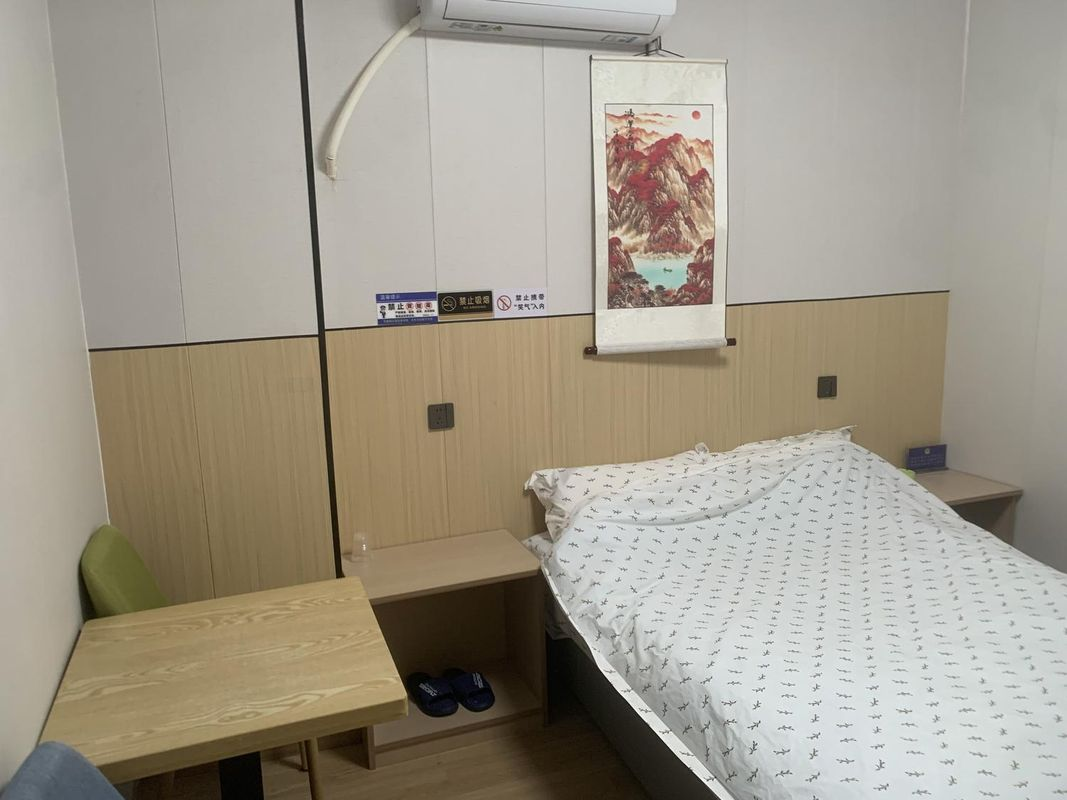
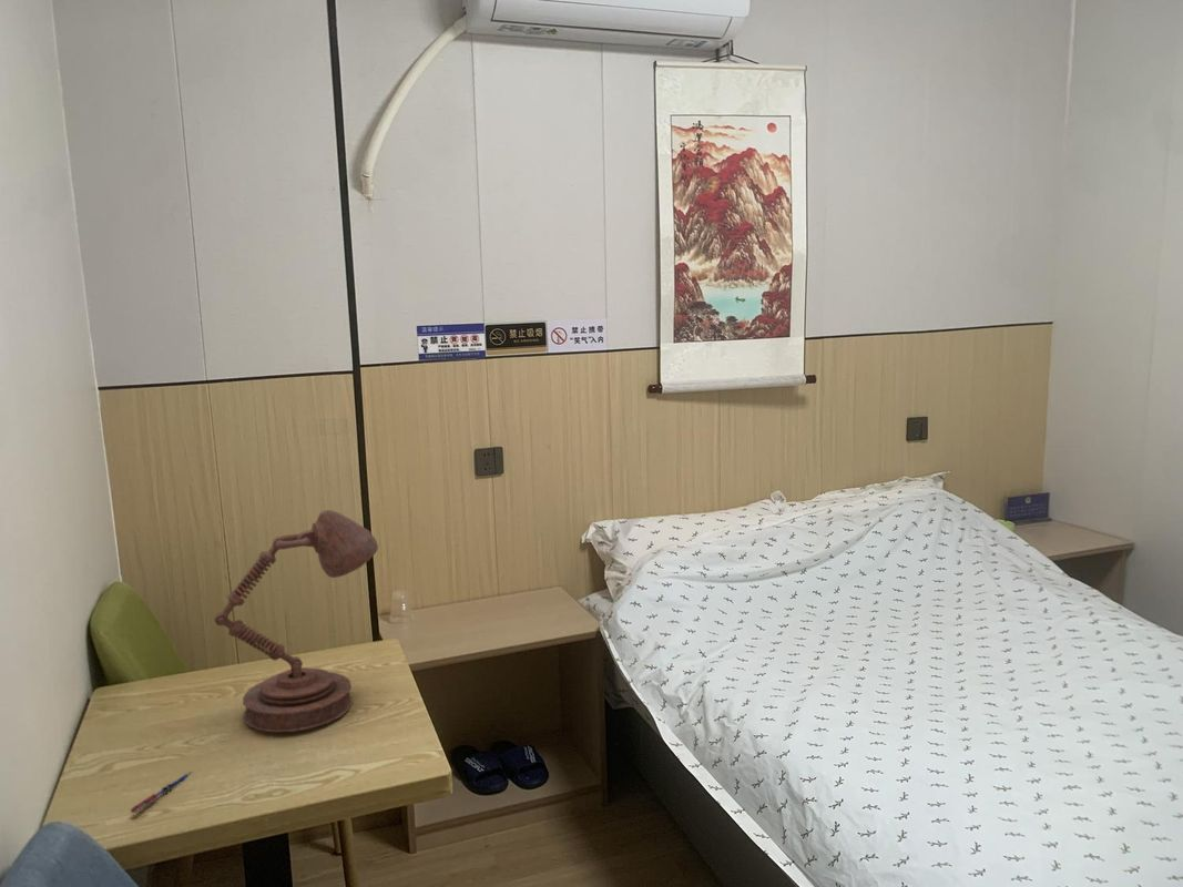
+ pen [129,771,193,814]
+ desk lamp [213,509,379,733]
